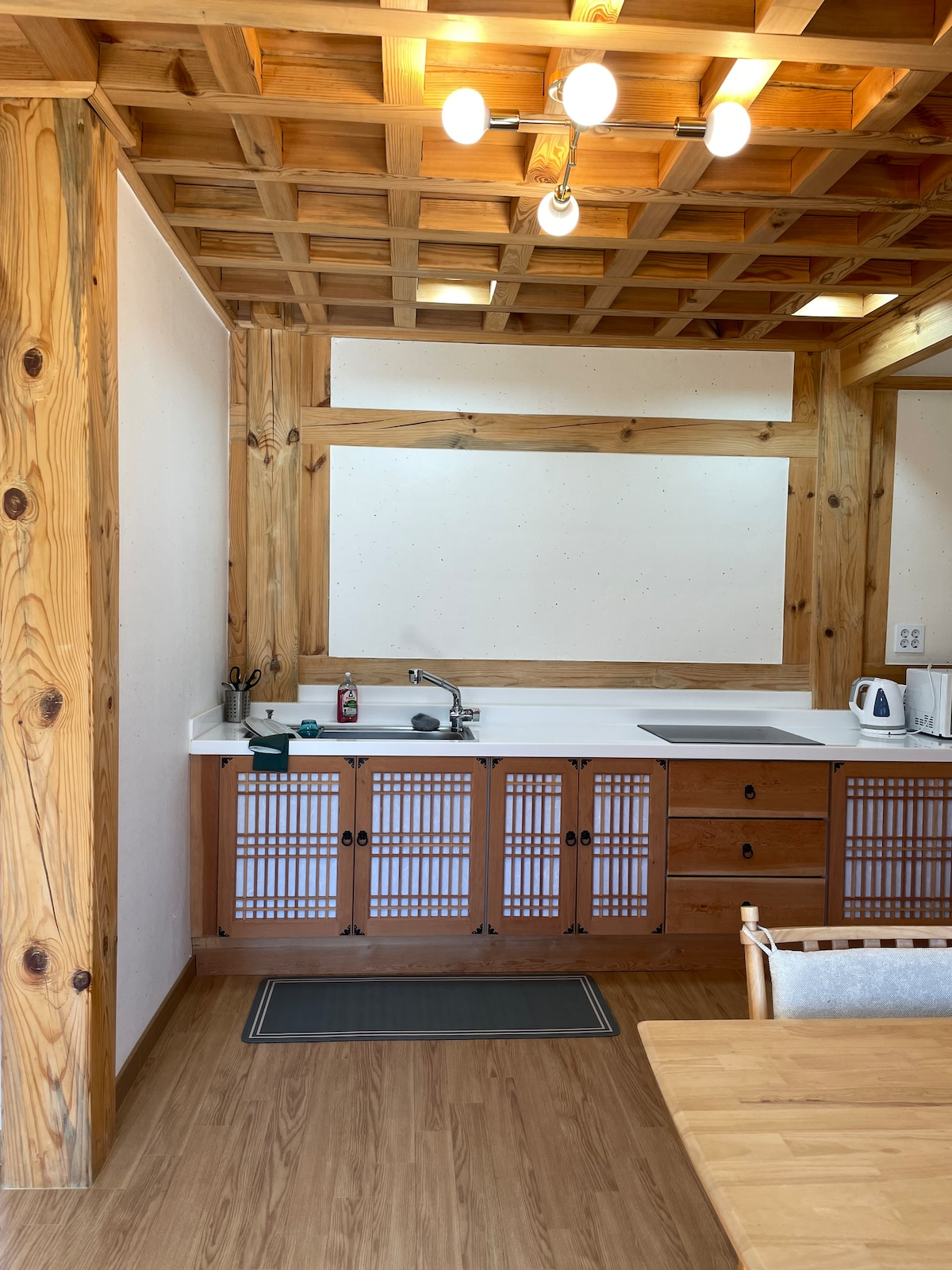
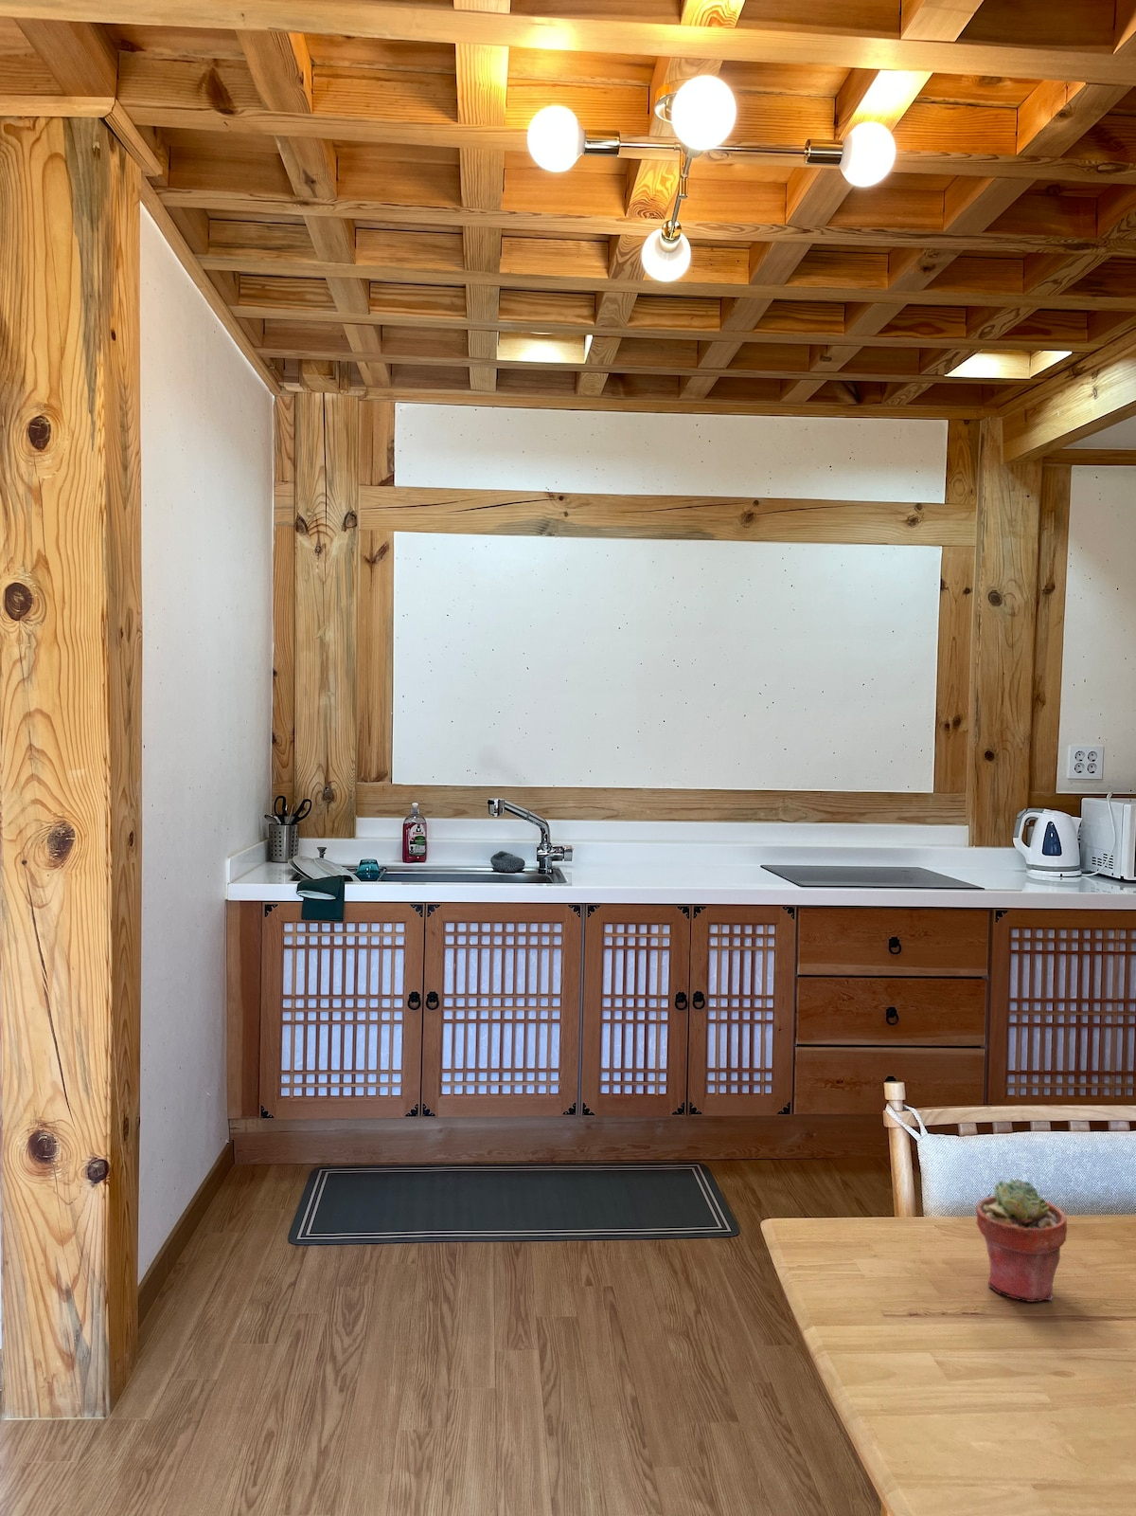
+ potted succulent [975,1178,1068,1302]
